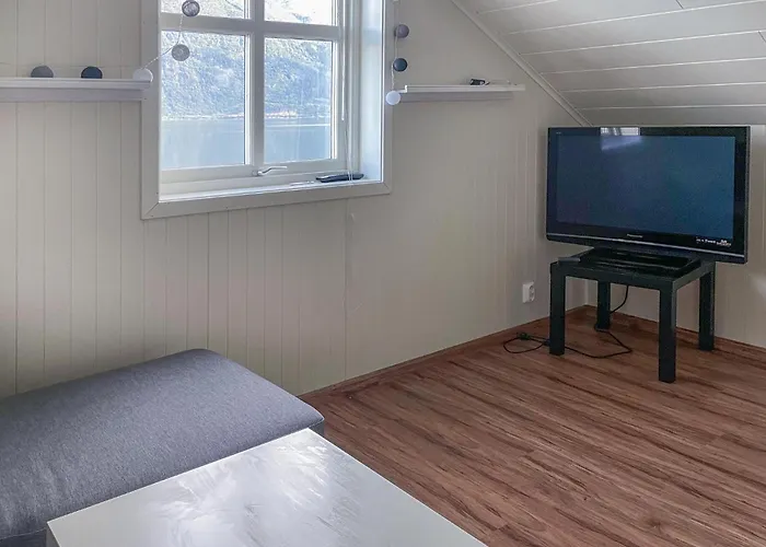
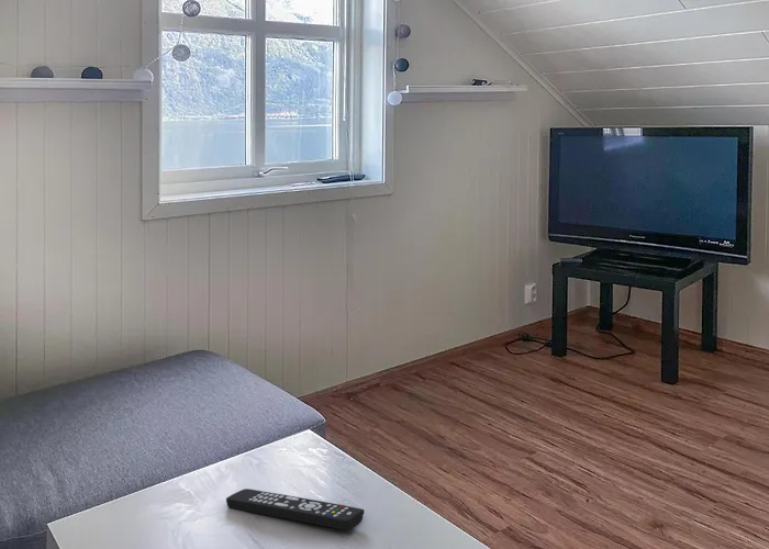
+ remote control [225,488,365,531]
